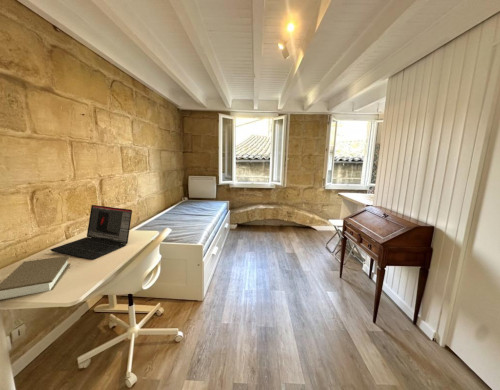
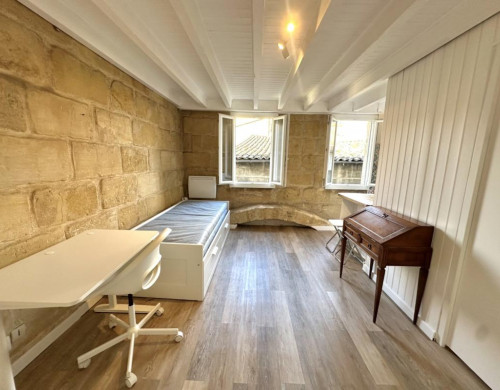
- book [0,255,71,302]
- laptop [49,204,133,261]
